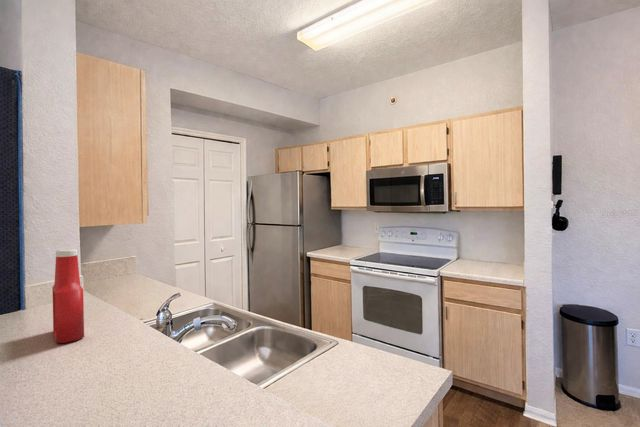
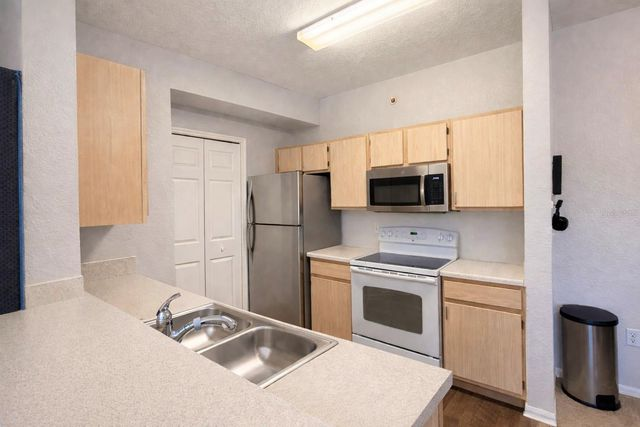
- soap bottle [51,248,85,344]
